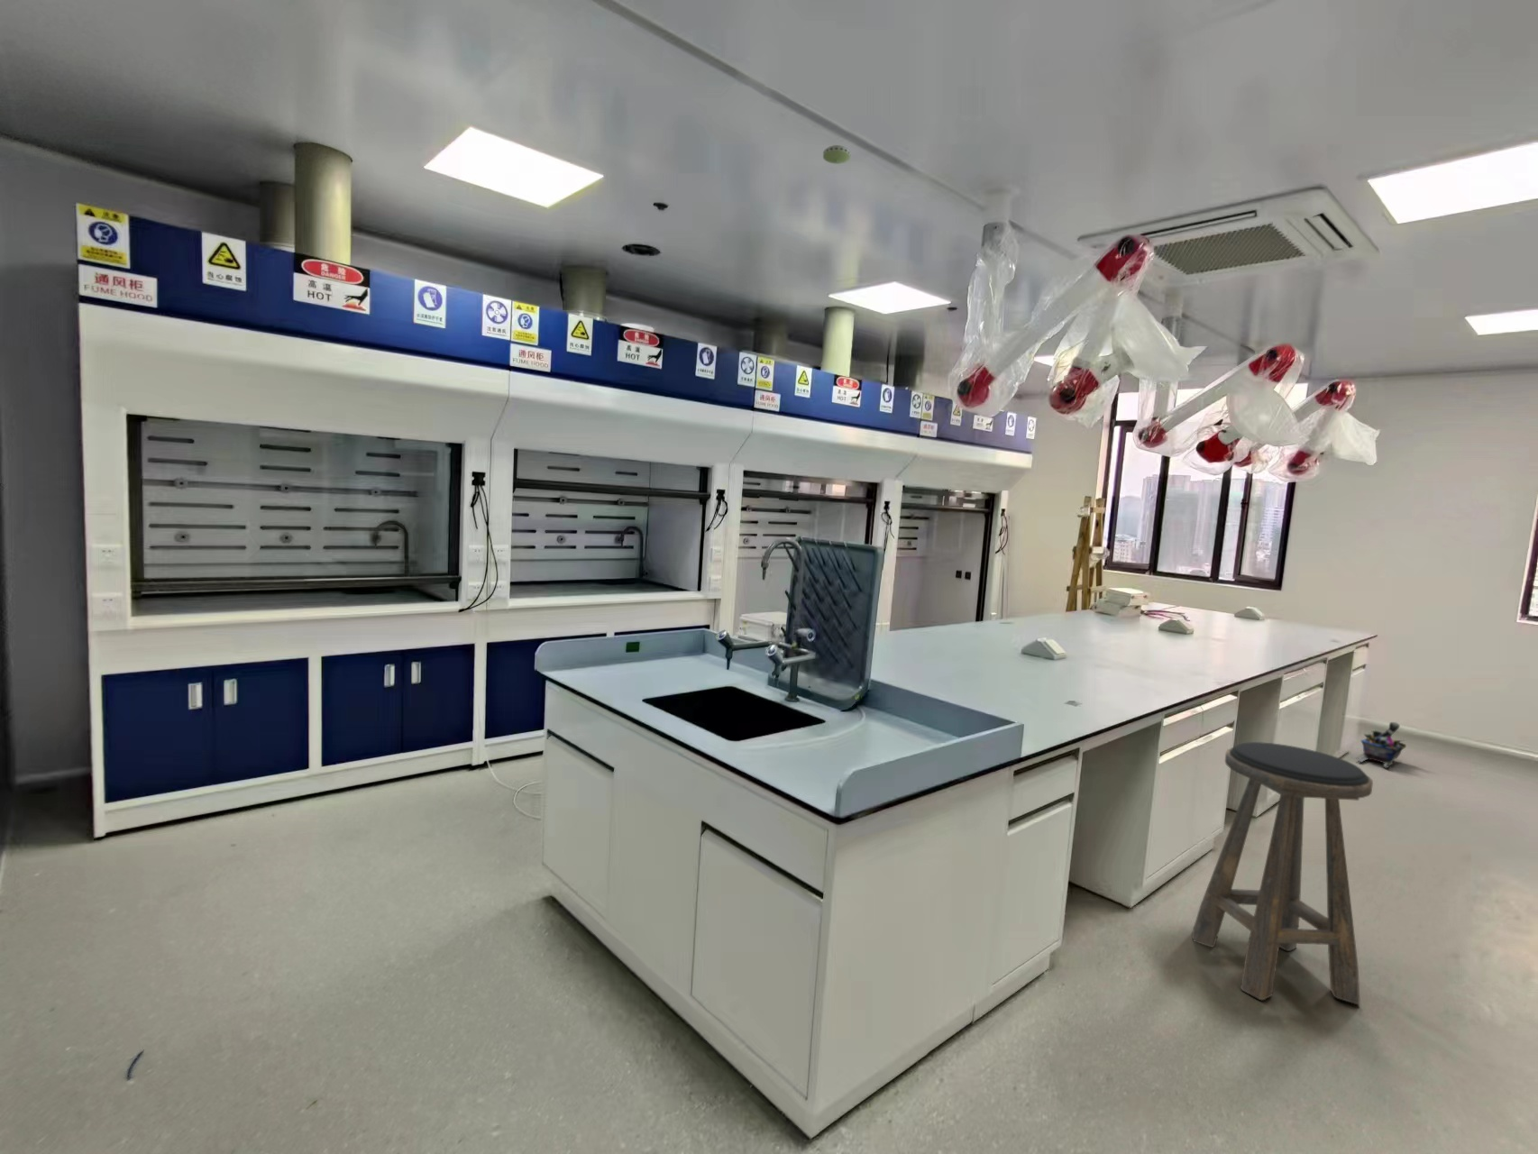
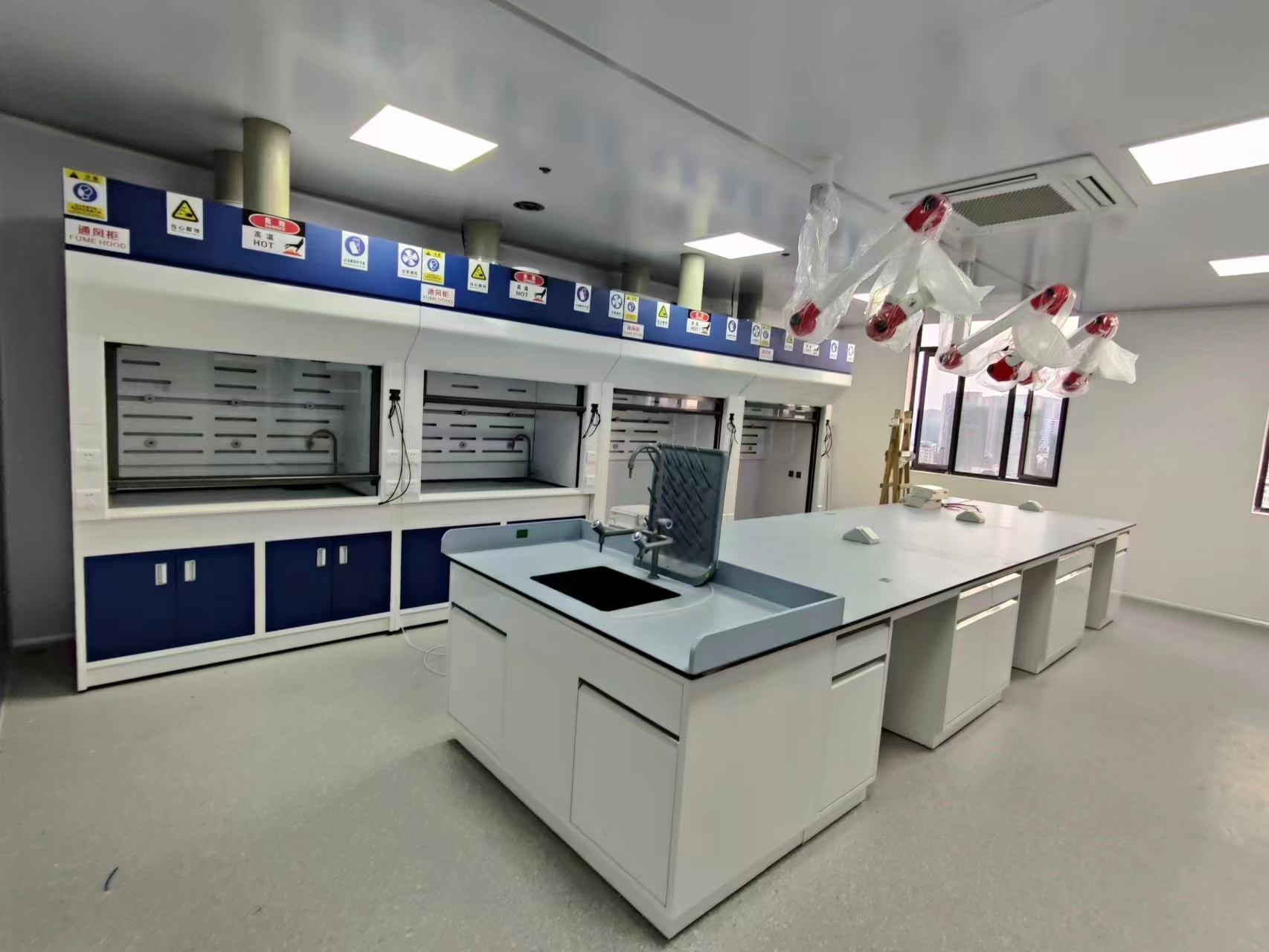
- smoke detector [822,144,851,165]
- waste bin [1356,721,1407,769]
- stool [1191,741,1374,1005]
